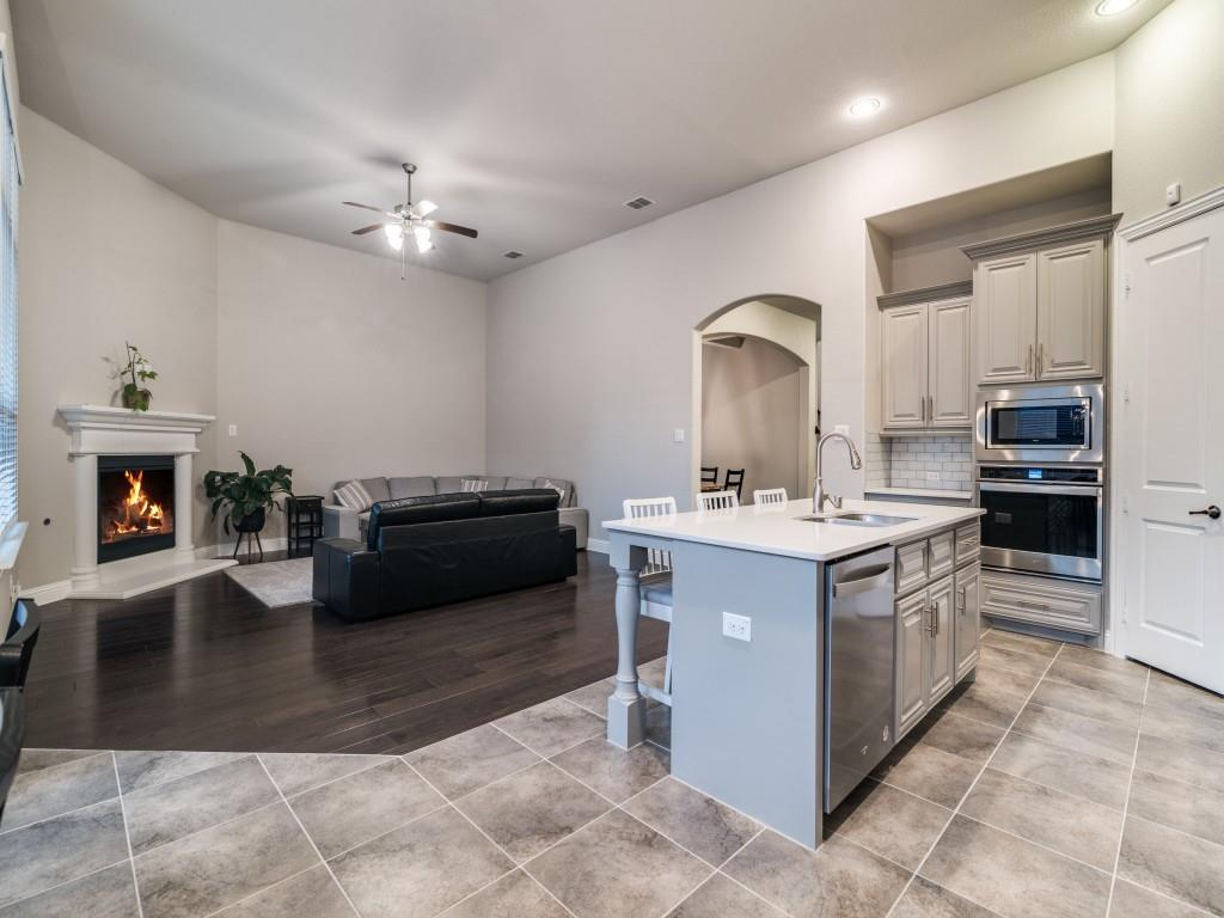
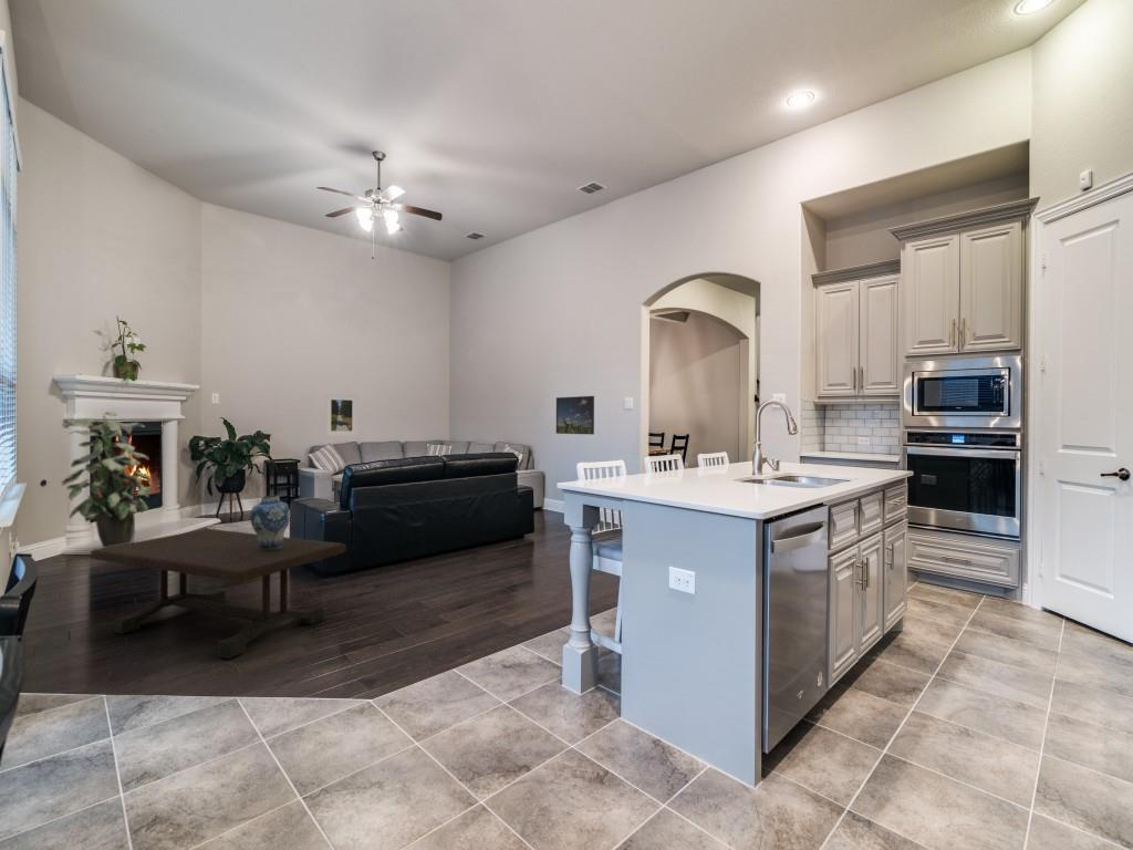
+ coffee table [90,528,347,660]
+ vase [249,495,291,551]
+ indoor plant [61,411,156,548]
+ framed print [324,393,358,437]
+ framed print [555,395,595,435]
